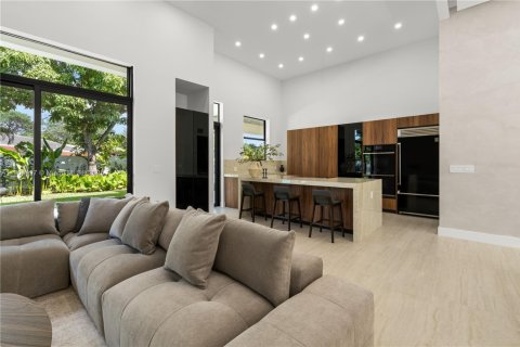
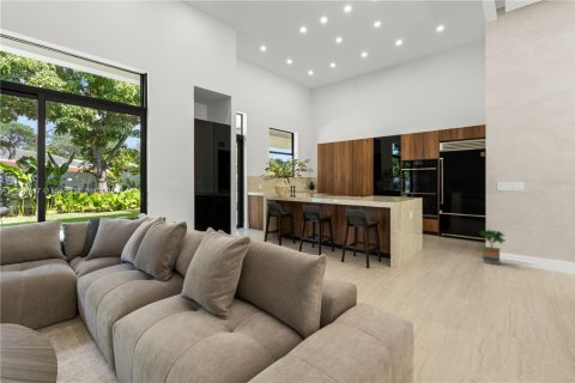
+ potted tree [479,229,507,266]
